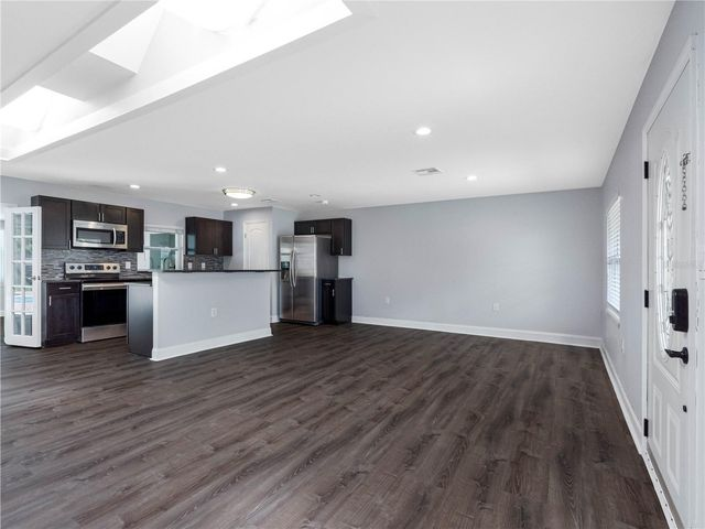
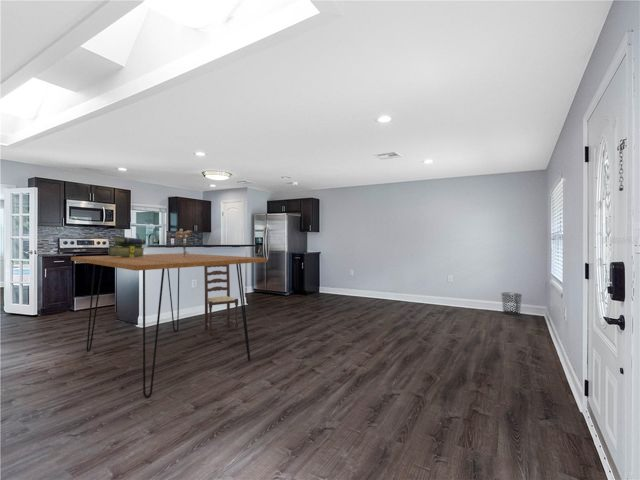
+ dining table [70,252,268,399]
+ bouquet [175,228,193,256]
+ stack of books [108,236,146,258]
+ dining chair [203,264,239,336]
+ waste bin [500,292,523,316]
